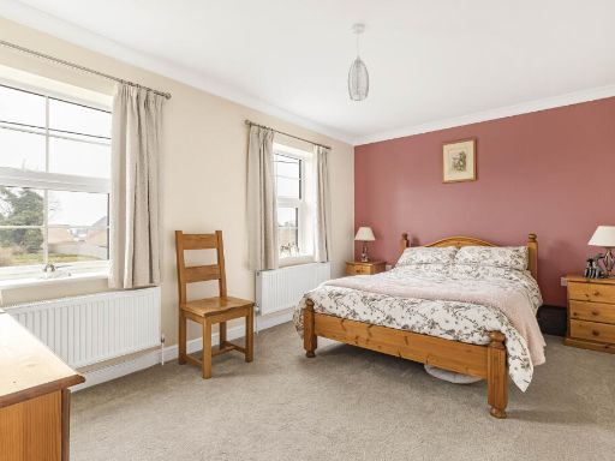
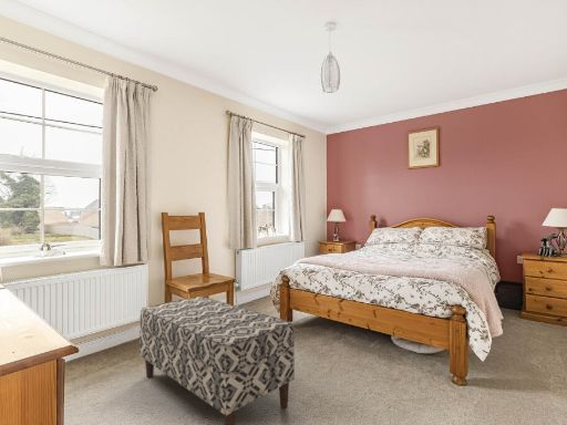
+ bench [138,296,296,425]
